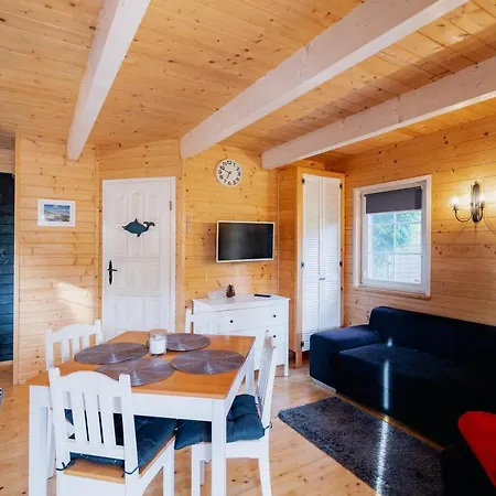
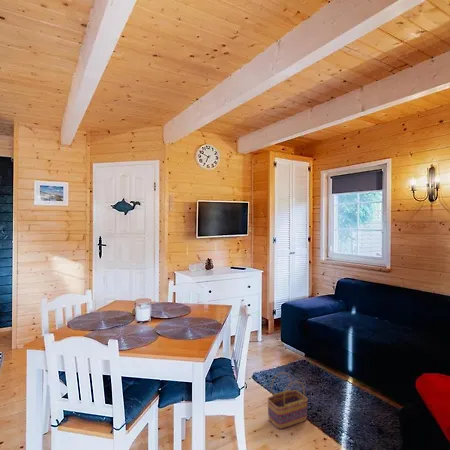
+ basket [266,372,309,430]
